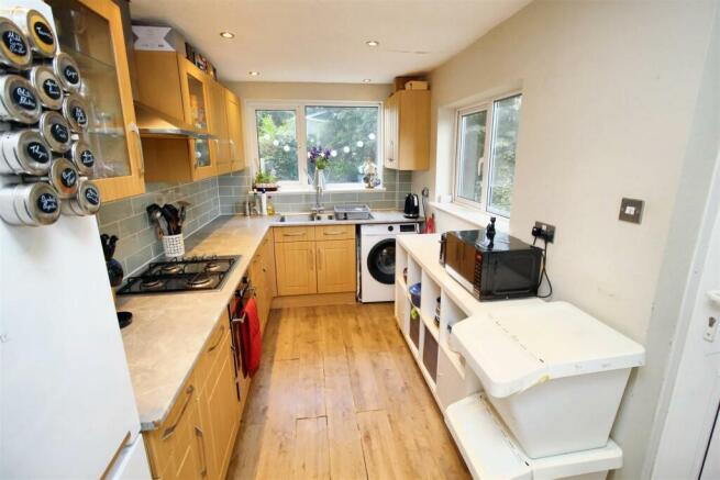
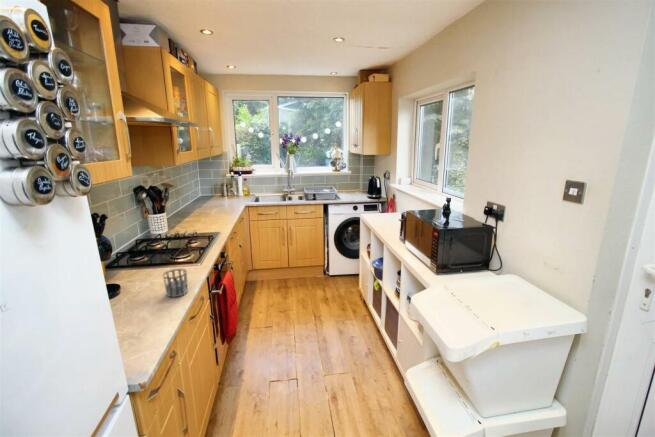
+ cup [162,268,189,298]
